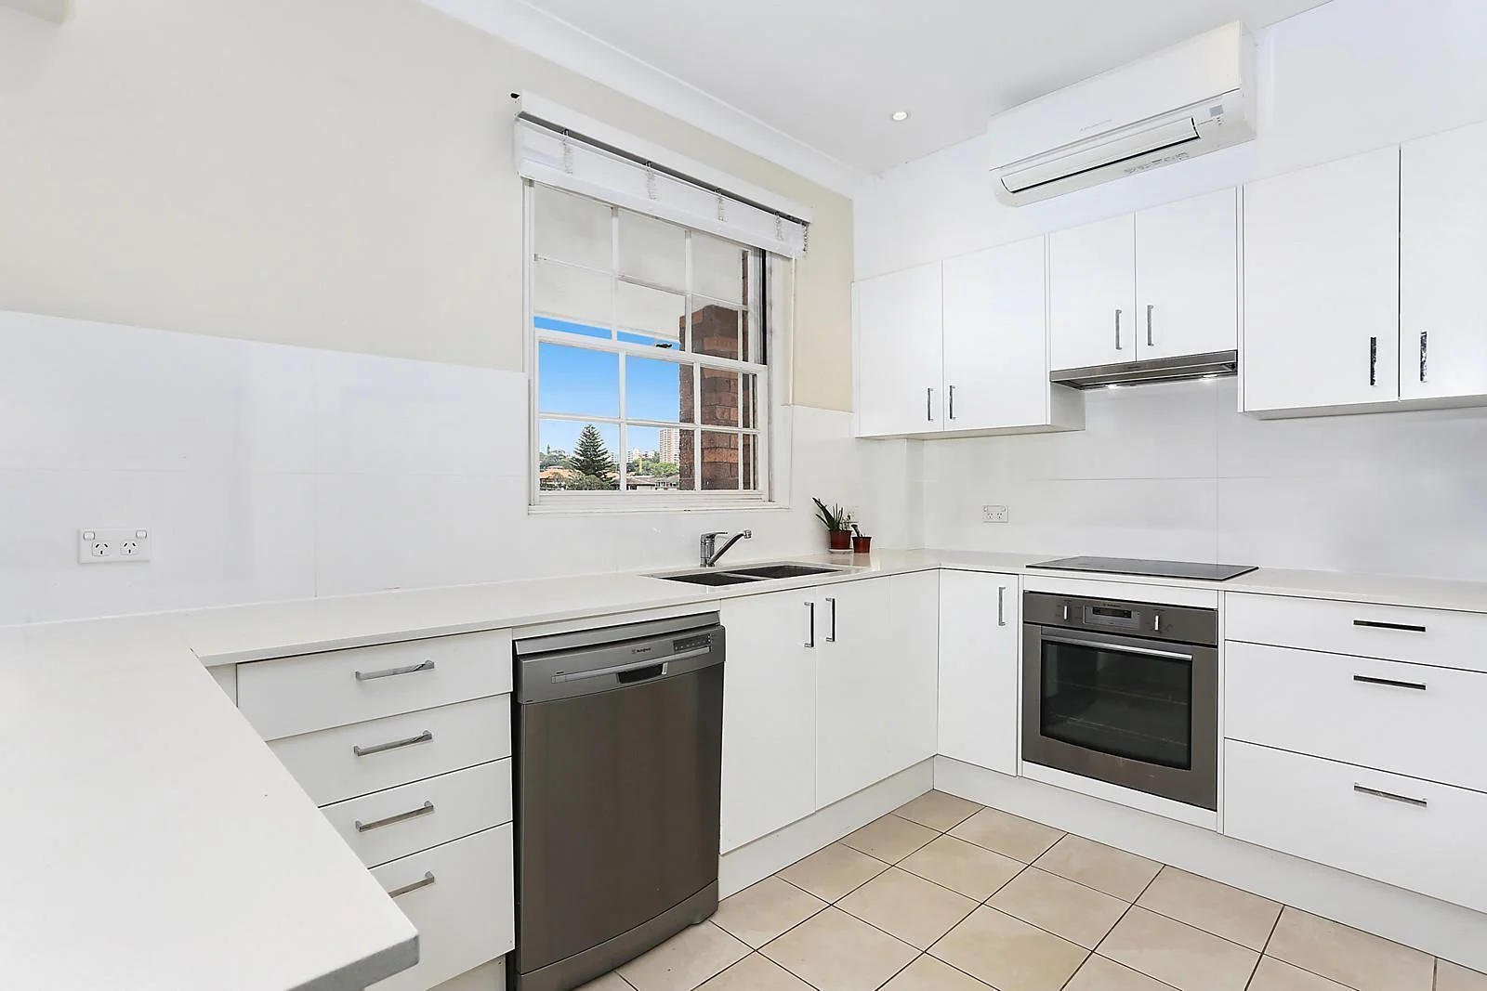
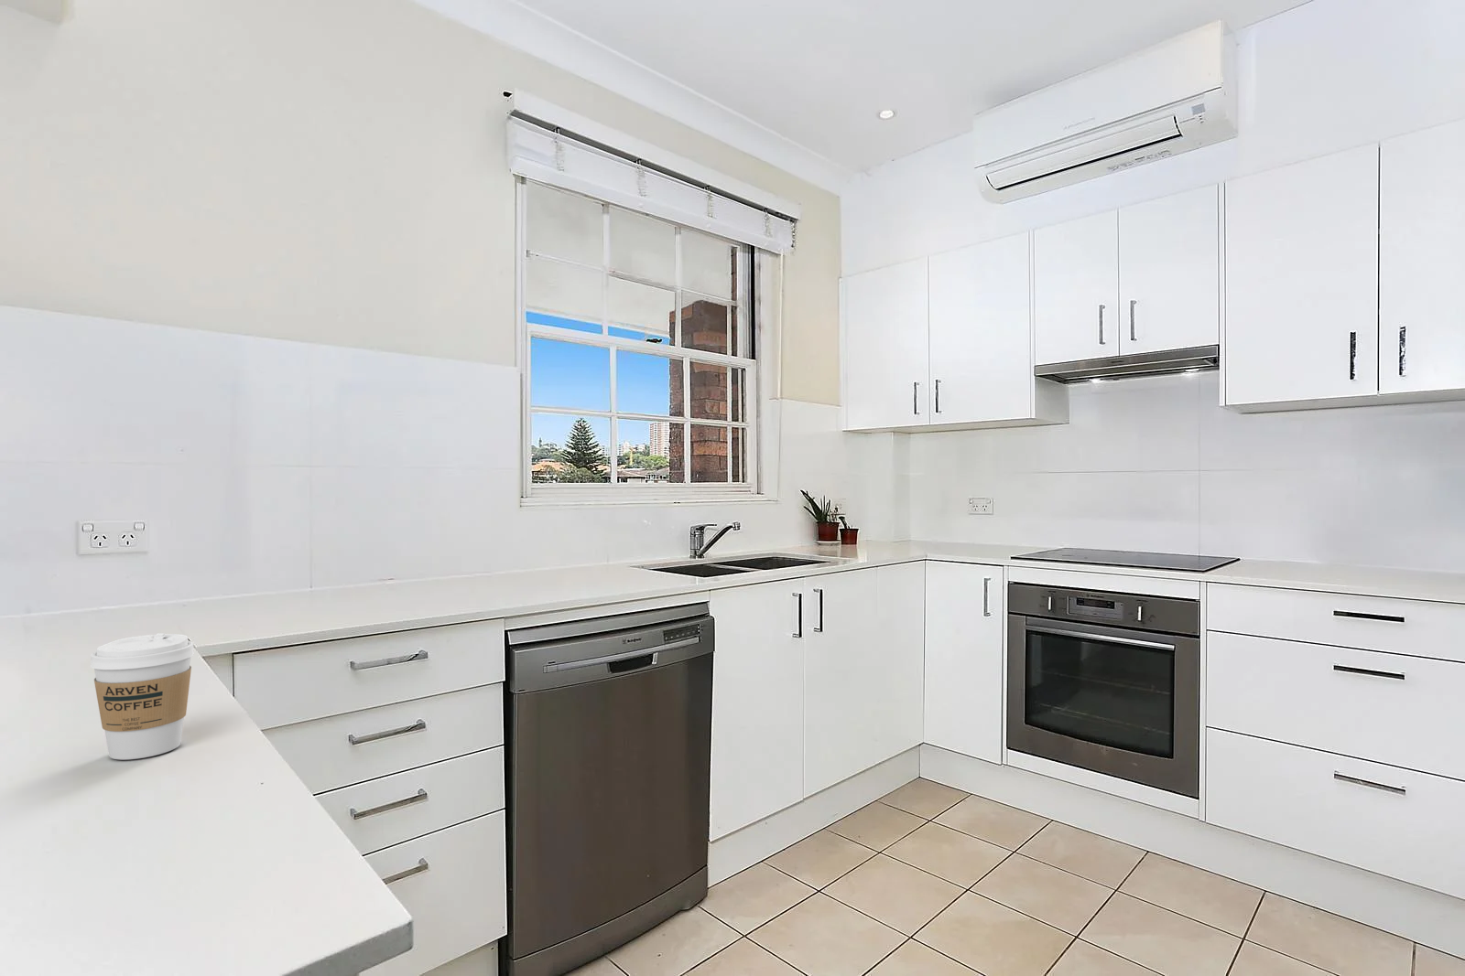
+ coffee cup [88,632,195,761]
